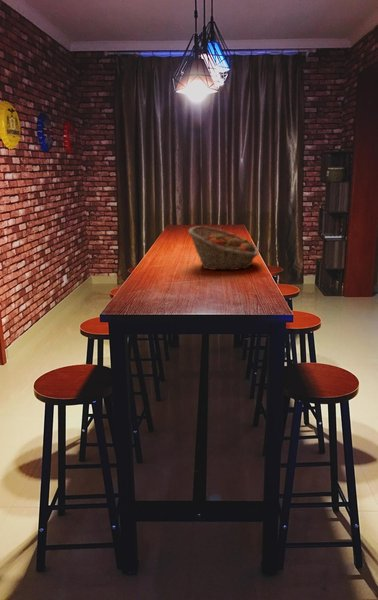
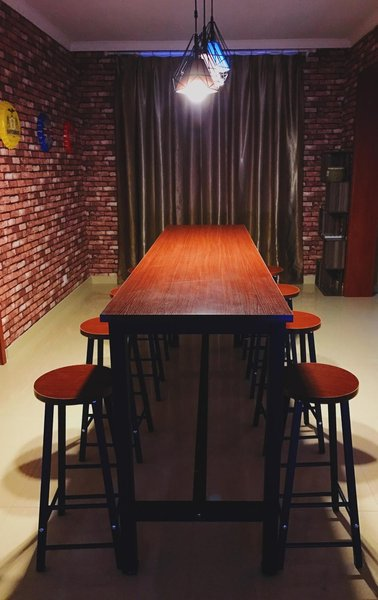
- fruit basket [187,225,260,271]
